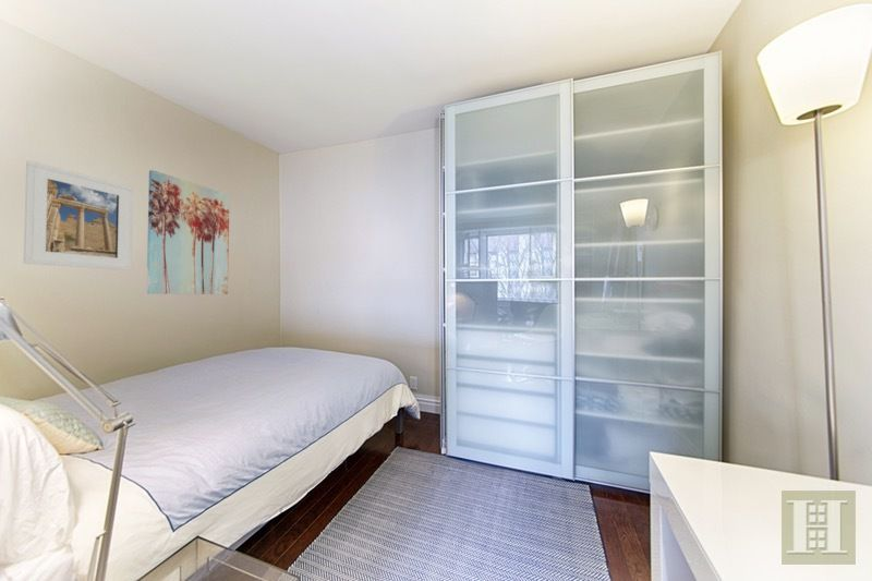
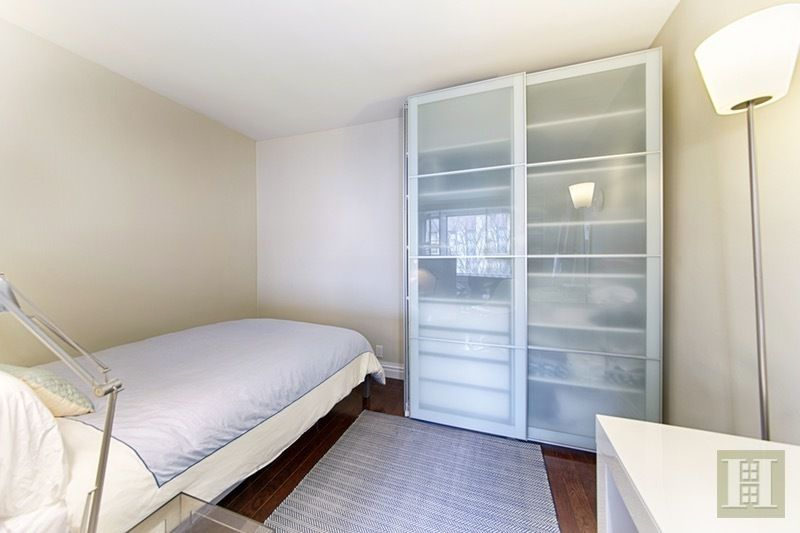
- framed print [23,159,134,271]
- wall art [146,169,231,295]
